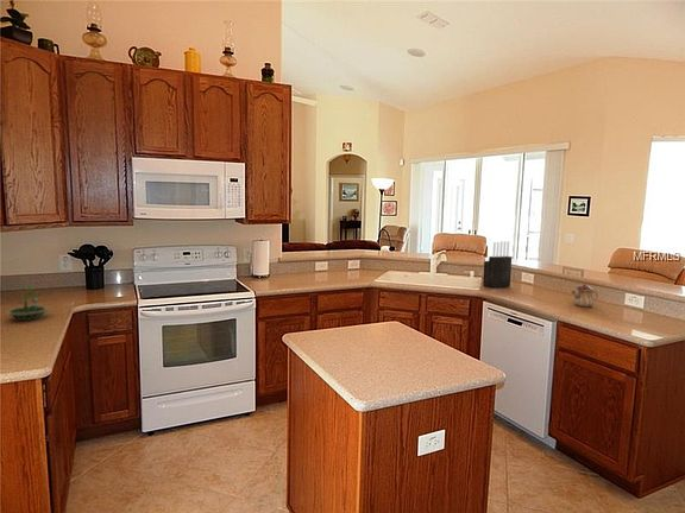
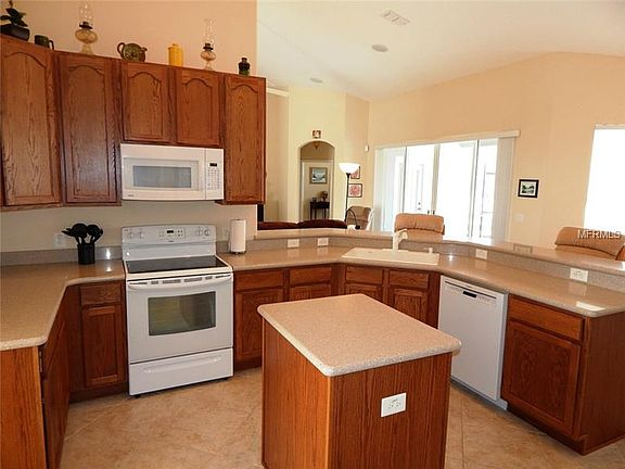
- terrarium [4,283,50,322]
- teapot [571,281,599,308]
- knife block [482,240,513,289]
